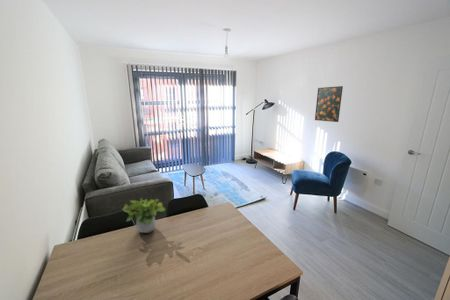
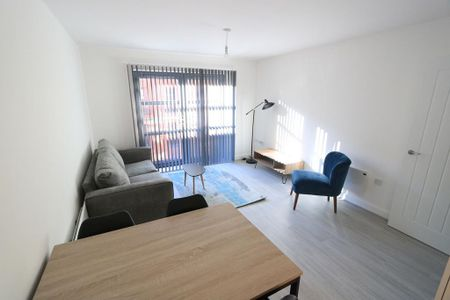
- potted plant [120,198,166,234]
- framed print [314,85,344,123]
